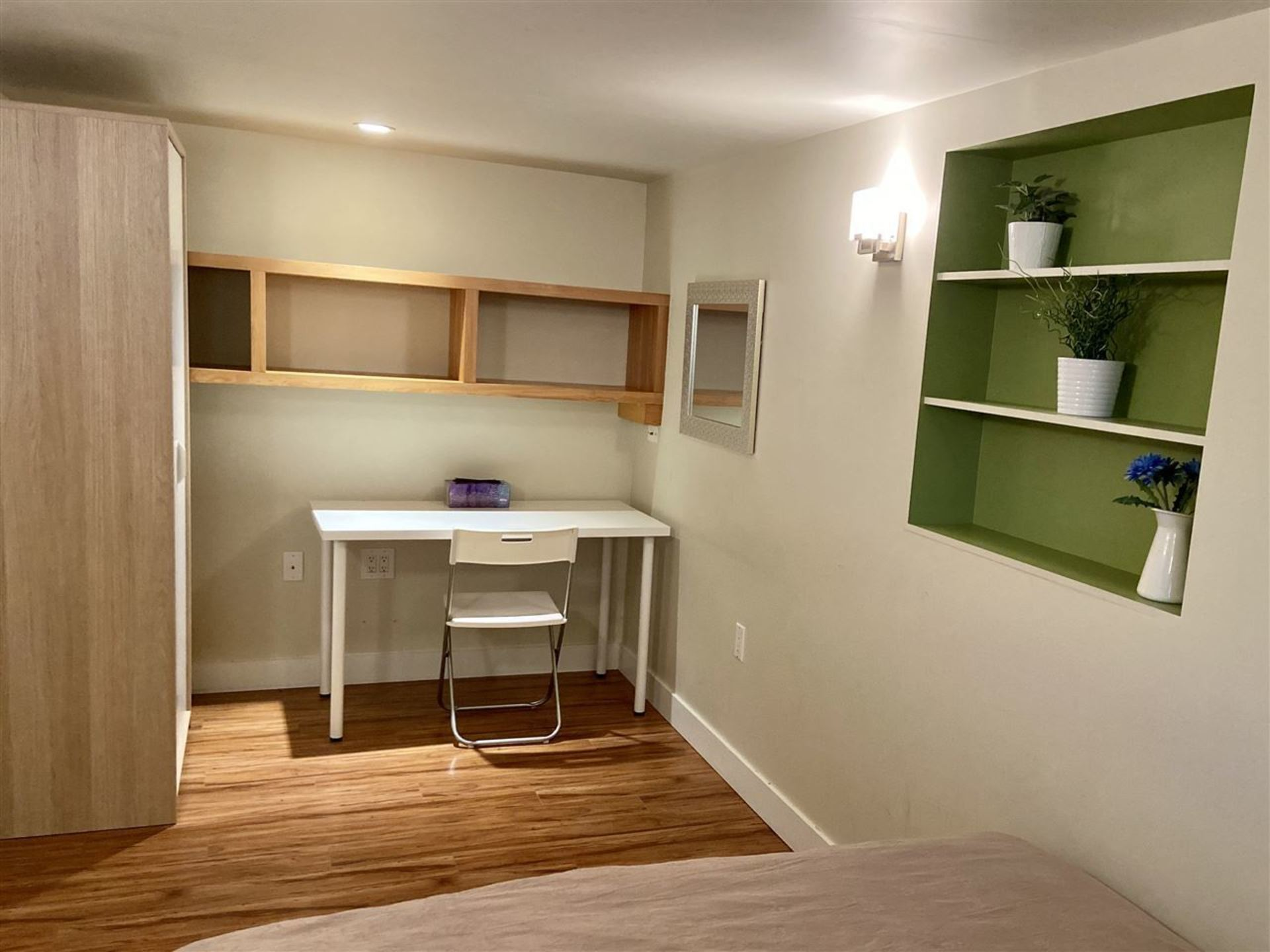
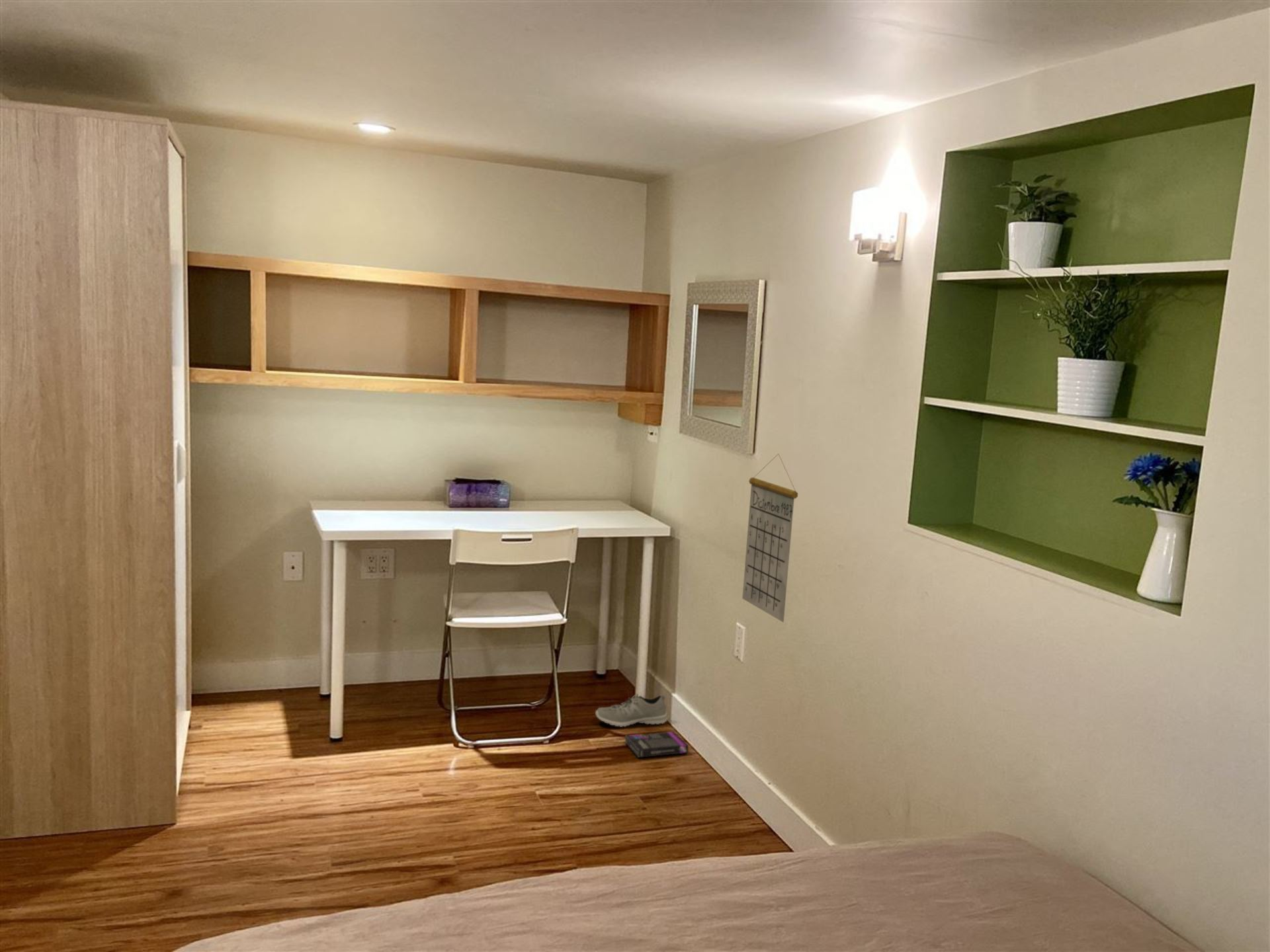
+ box [624,731,689,758]
+ sneaker [595,693,668,728]
+ calendar [741,453,798,623]
